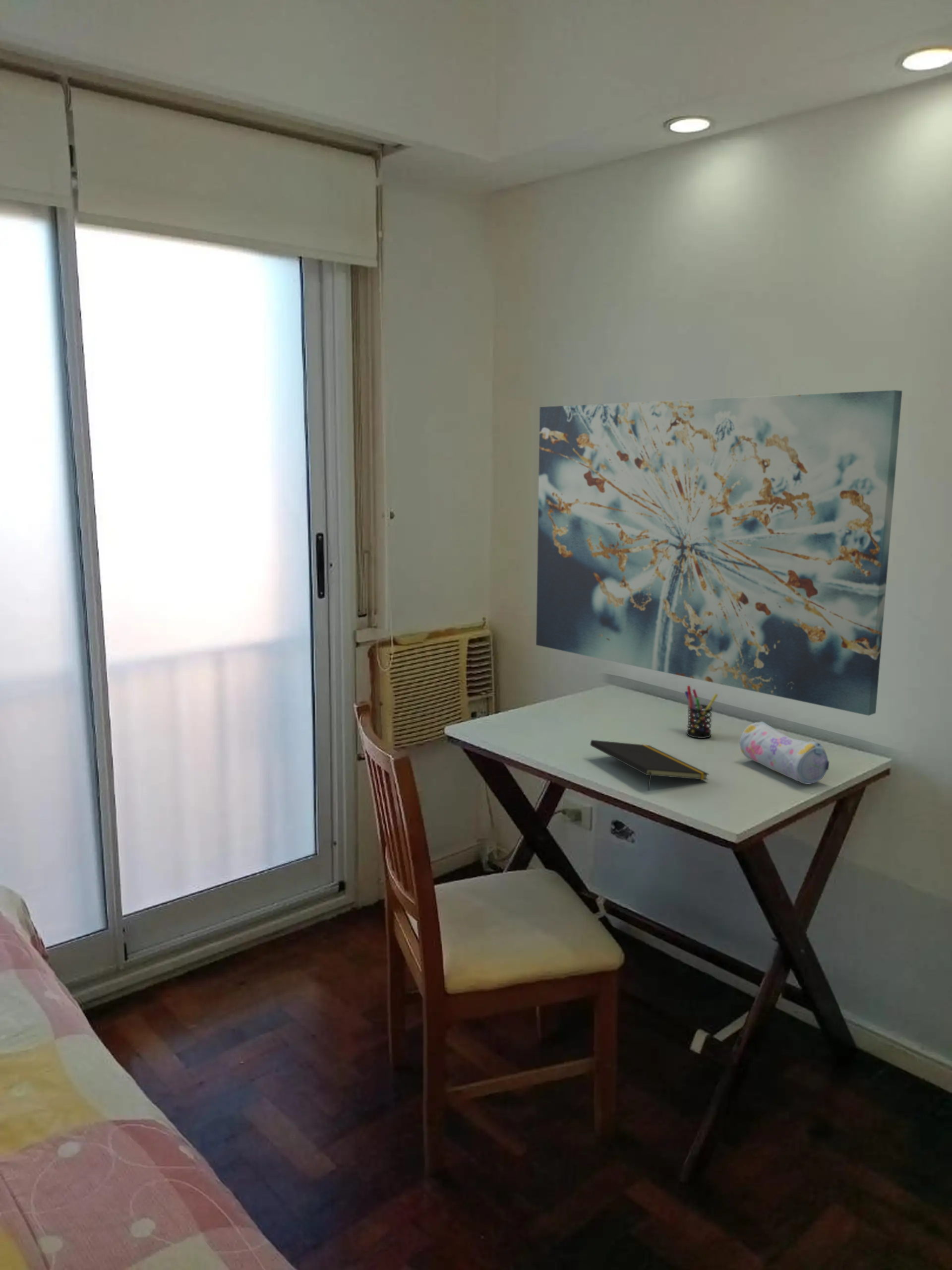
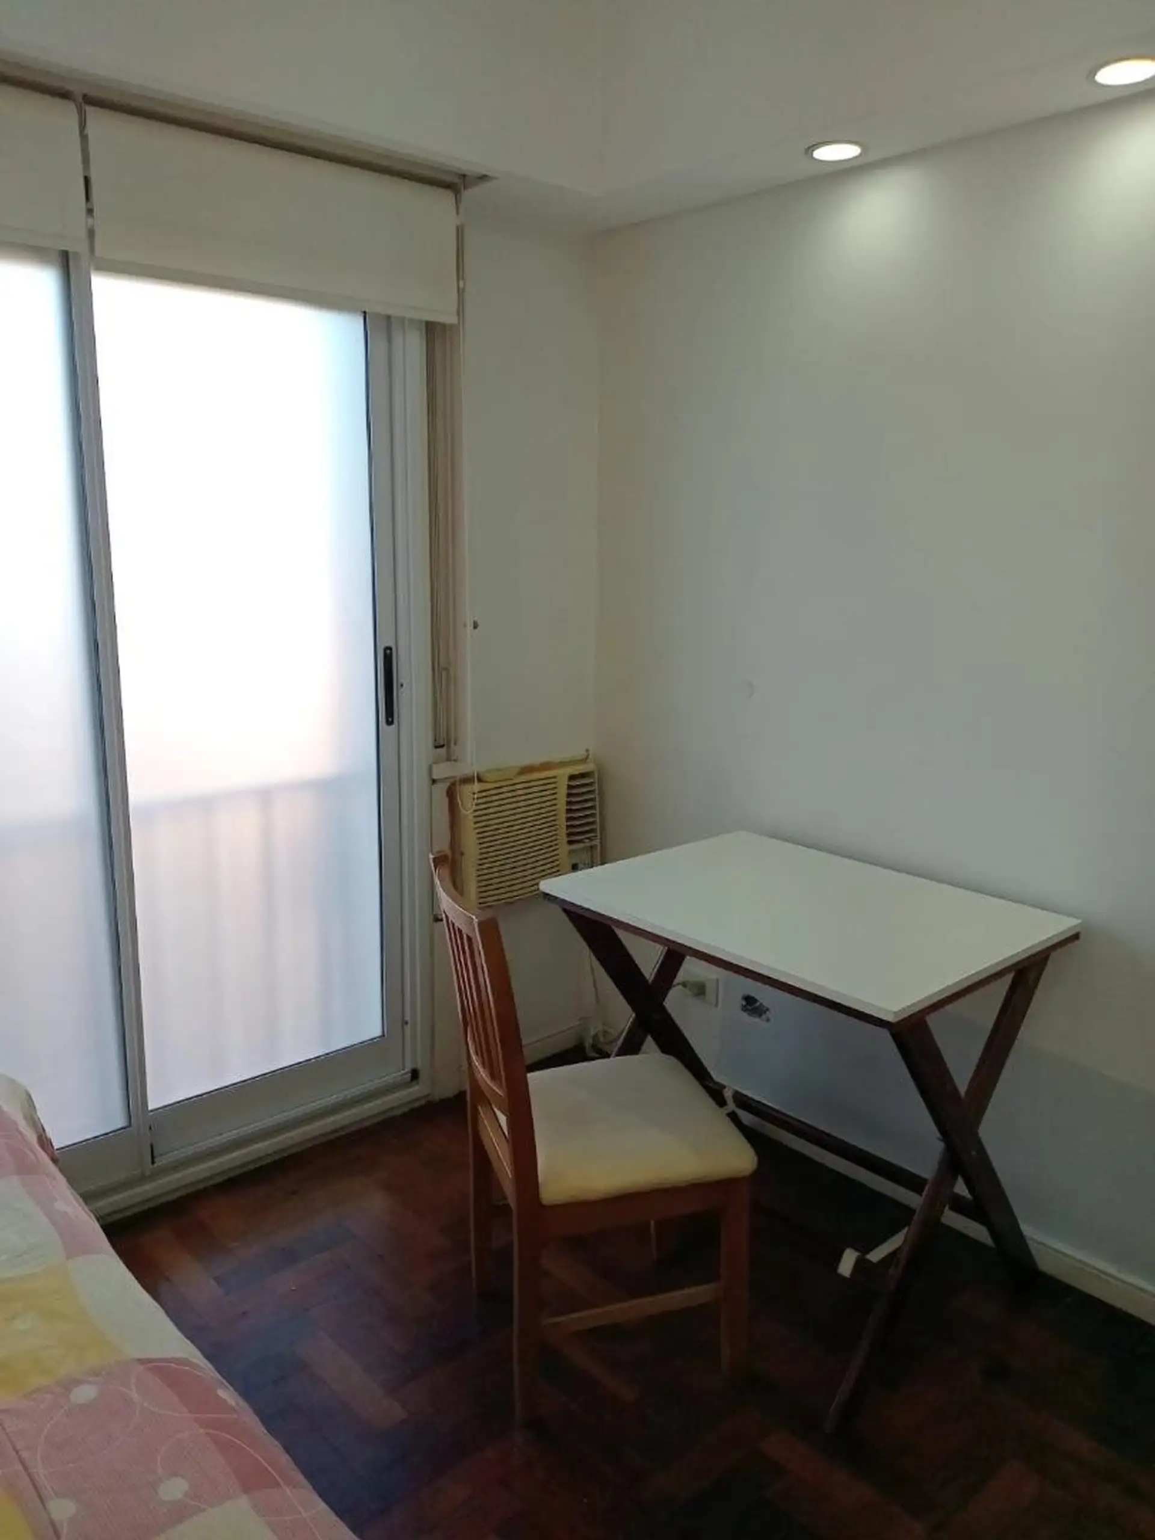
- notepad [590,740,710,791]
- pencil case [739,721,830,785]
- wall art [535,389,903,716]
- pen holder [684,685,718,739]
